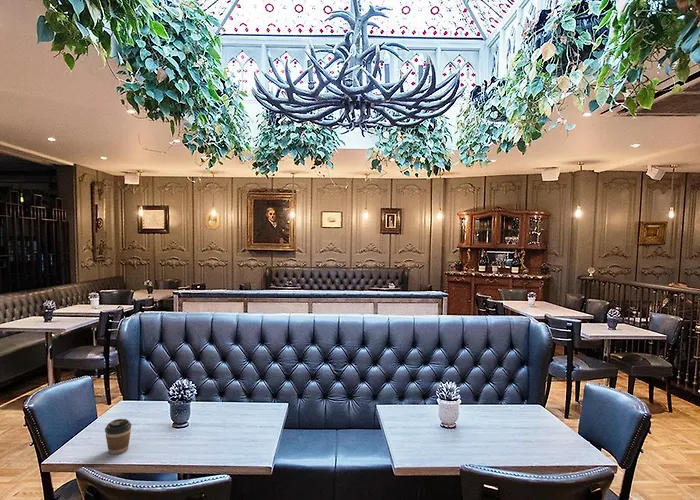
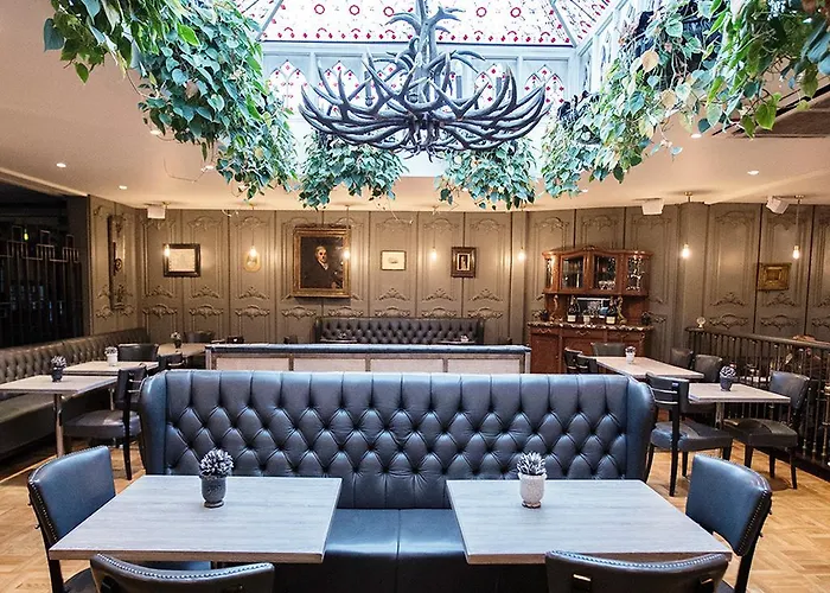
- coffee cup [104,418,132,455]
